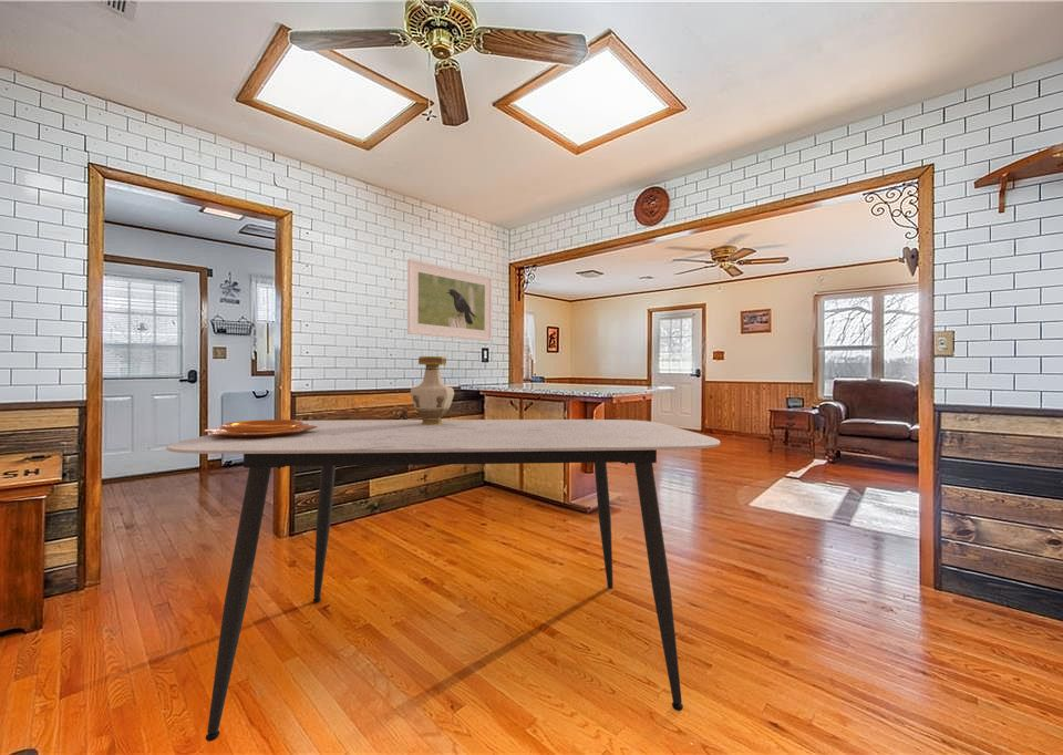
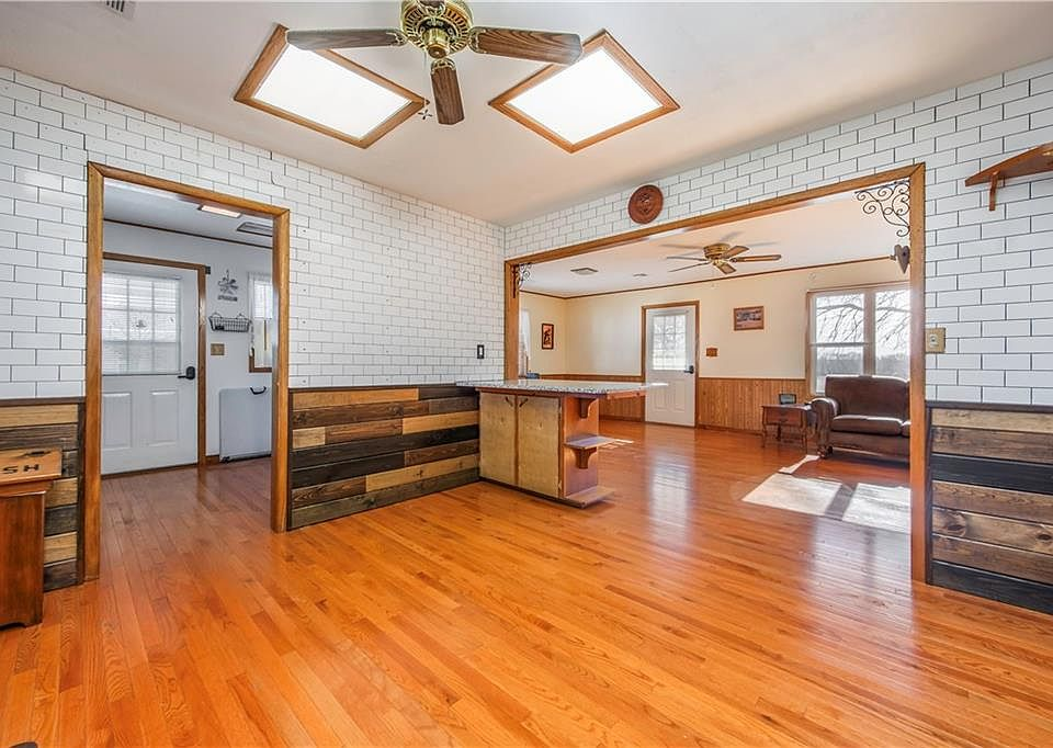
- dining table [165,418,721,743]
- decorative bowl [203,418,318,438]
- vase [410,355,455,425]
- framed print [406,258,494,342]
